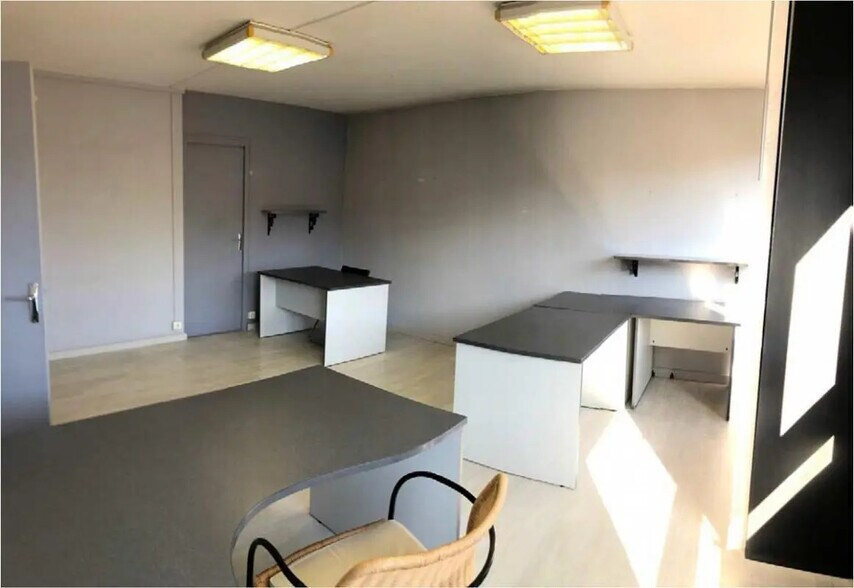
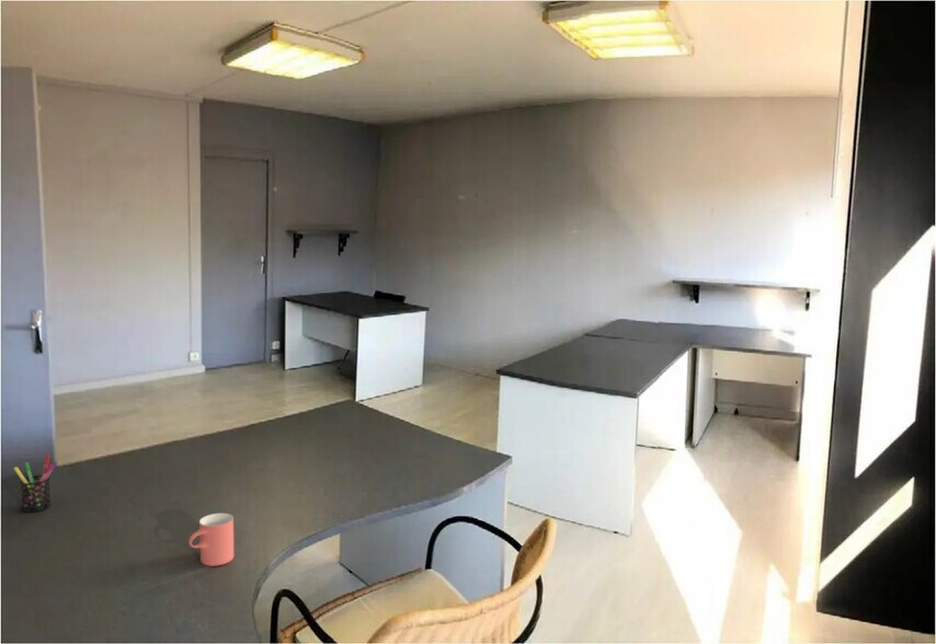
+ cup [187,513,235,567]
+ pen holder [13,453,58,514]
